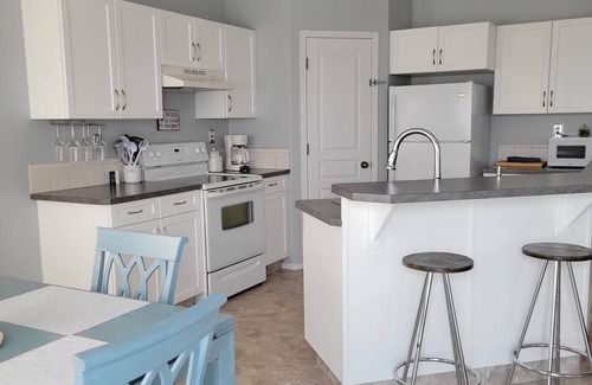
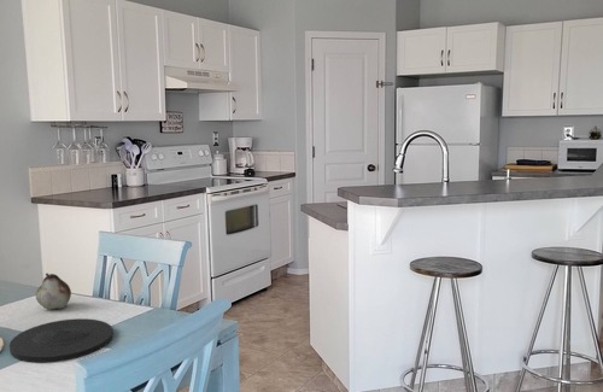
+ plate [8,317,115,363]
+ fruit [35,273,72,310]
